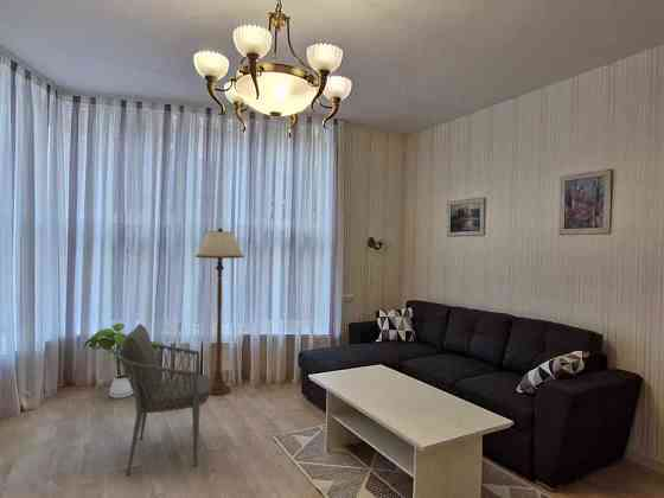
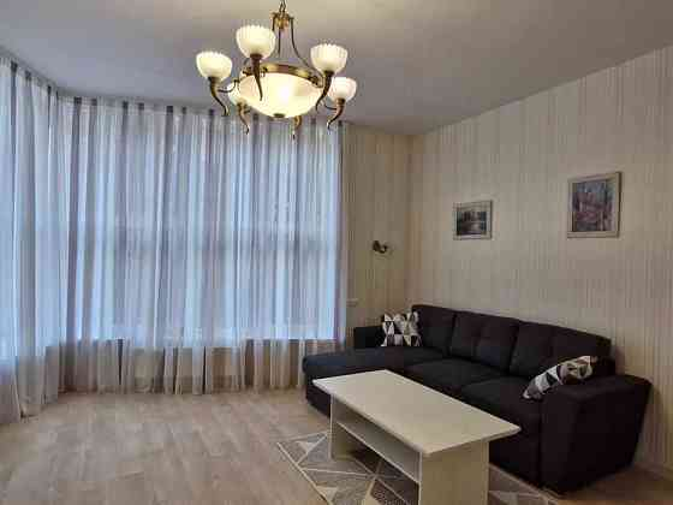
- house plant [83,323,164,400]
- floor lamp [194,226,245,397]
- armchair [116,323,212,477]
